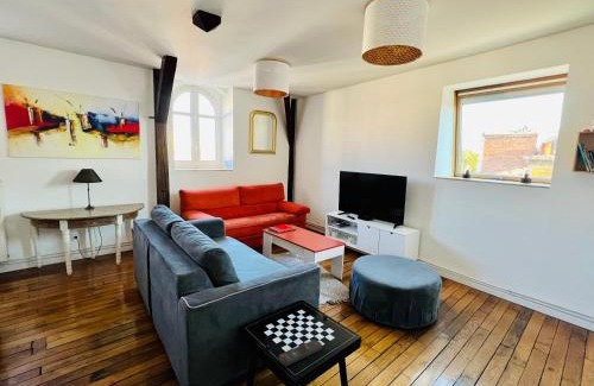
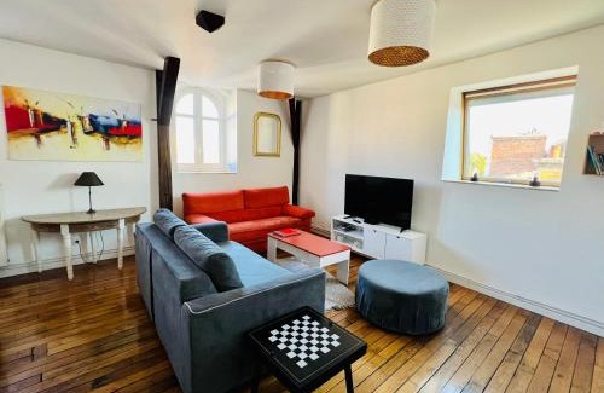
- remote control [278,338,323,367]
